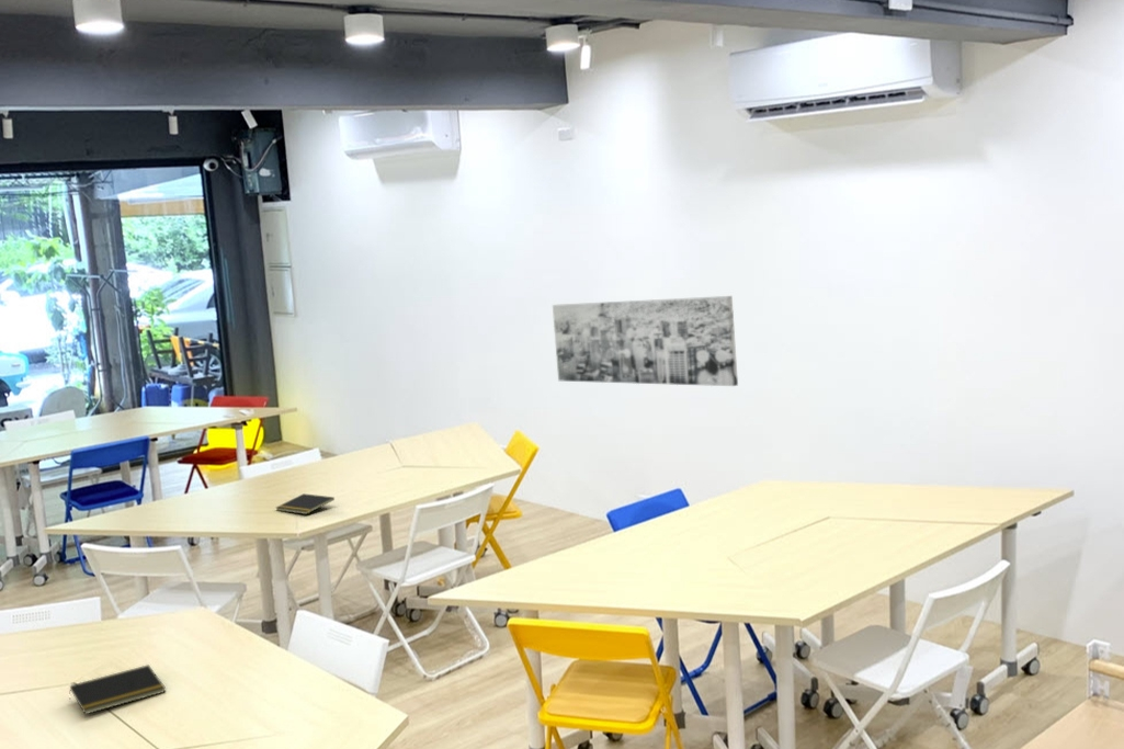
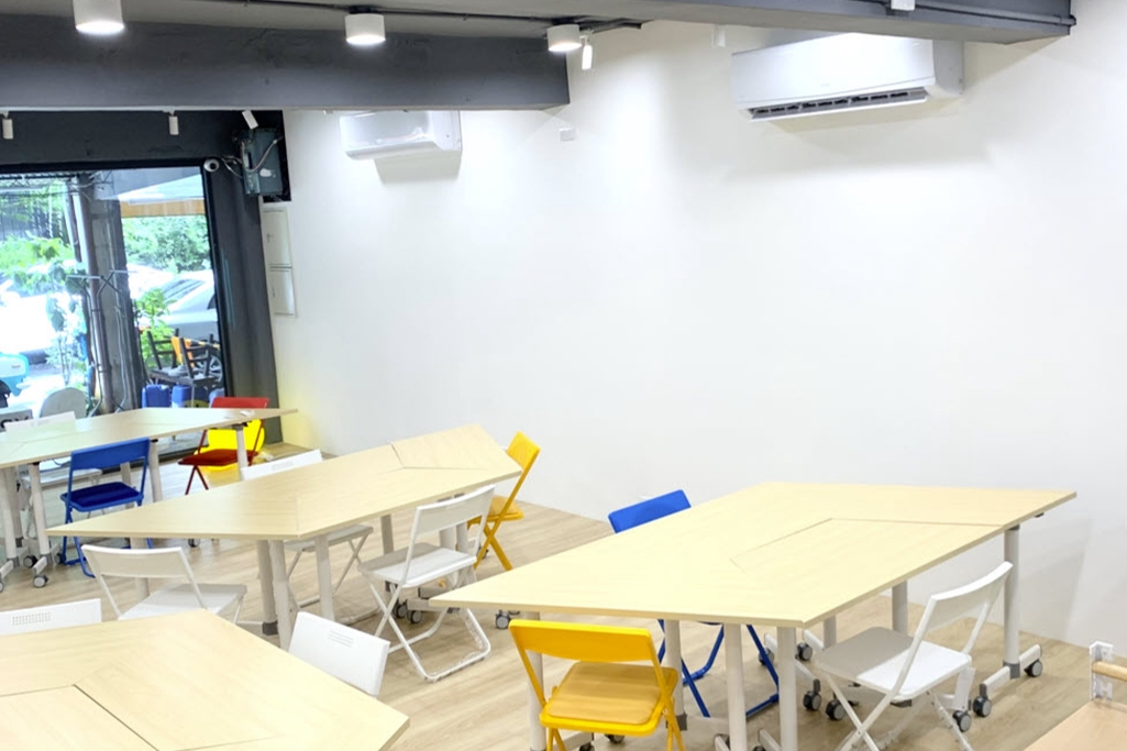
- notepad [275,492,336,515]
- notepad [68,663,167,716]
- wall art [552,295,739,387]
